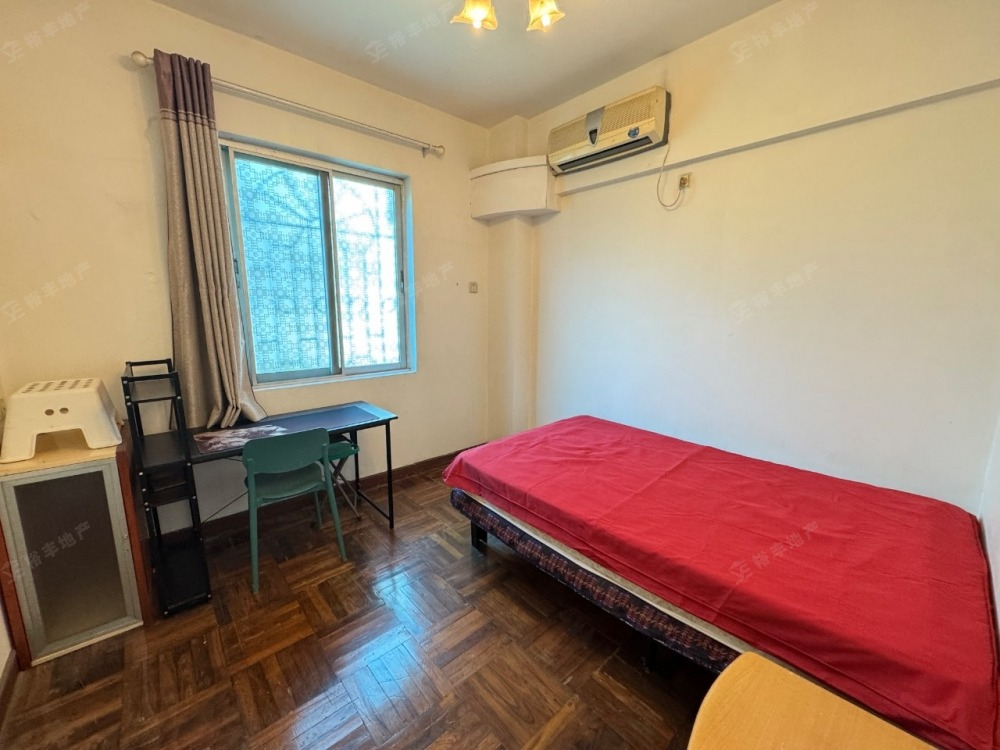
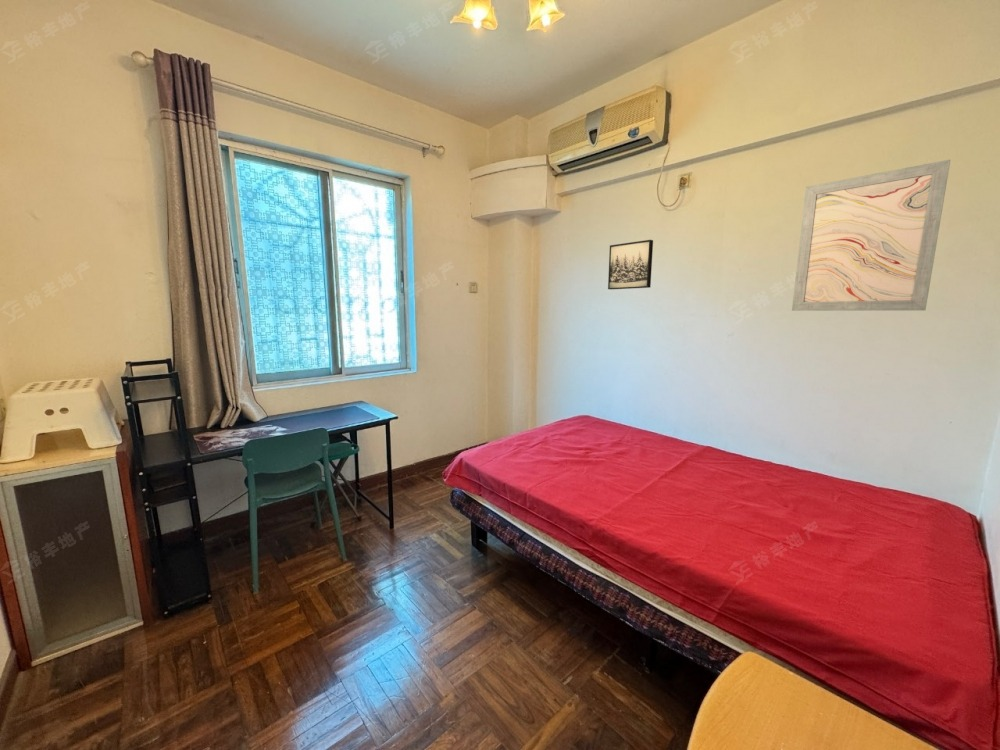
+ wall art [607,239,654,290]
+ wall art [791,159,951,312]
